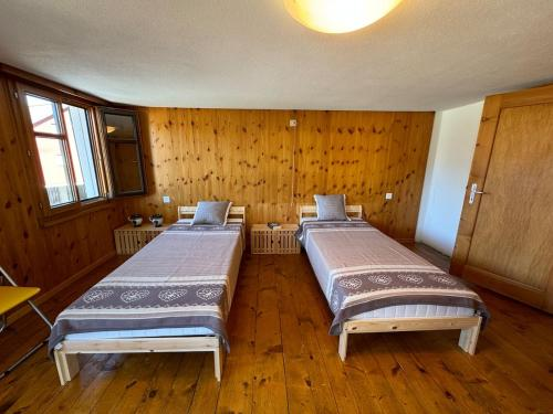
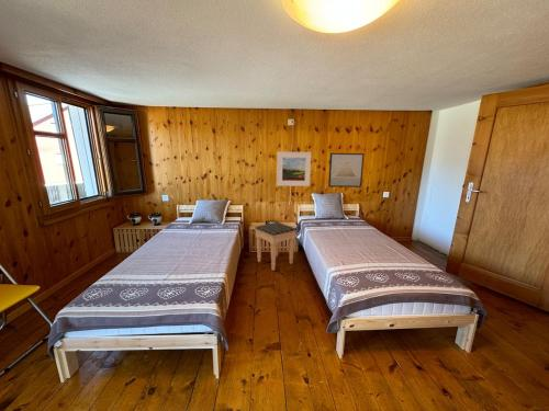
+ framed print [276,151,312,187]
+ wall art [327,152,366,189]
+ footstool [254,221,298,272]
